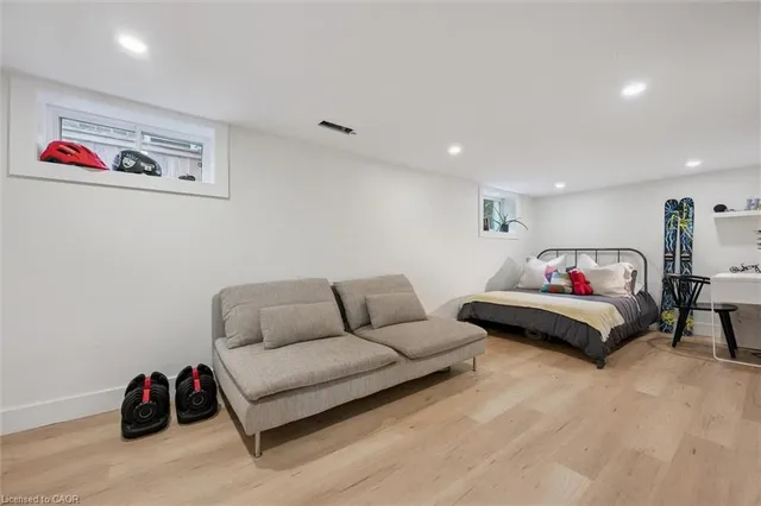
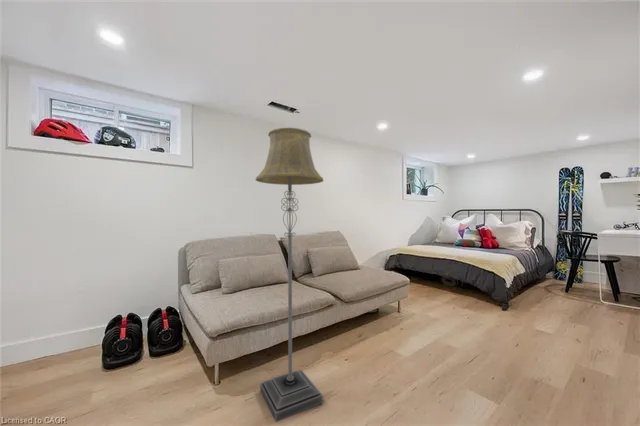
+ floor lamp [255,127,324,423]
